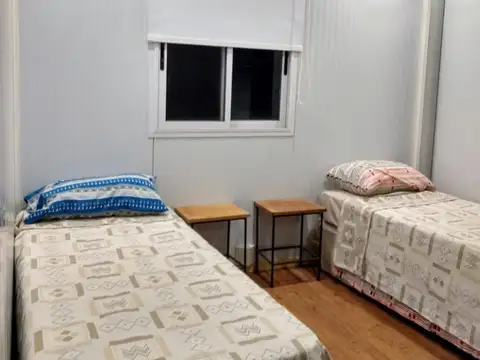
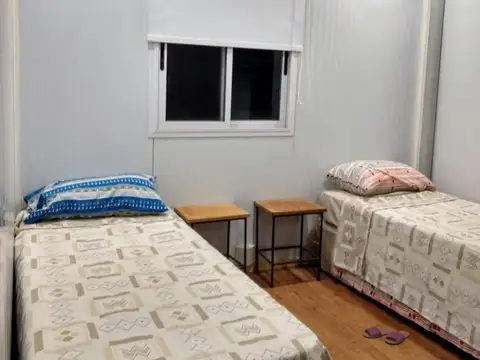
+ slippers [362,326,411,345]
